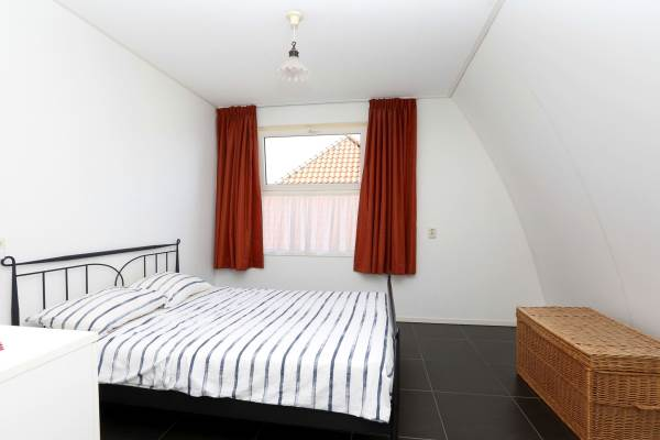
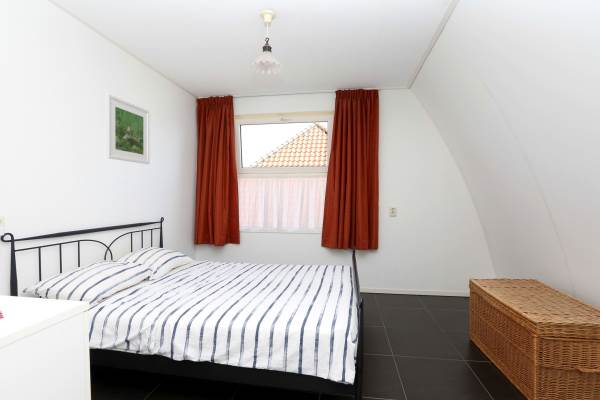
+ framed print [105,93,150,165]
